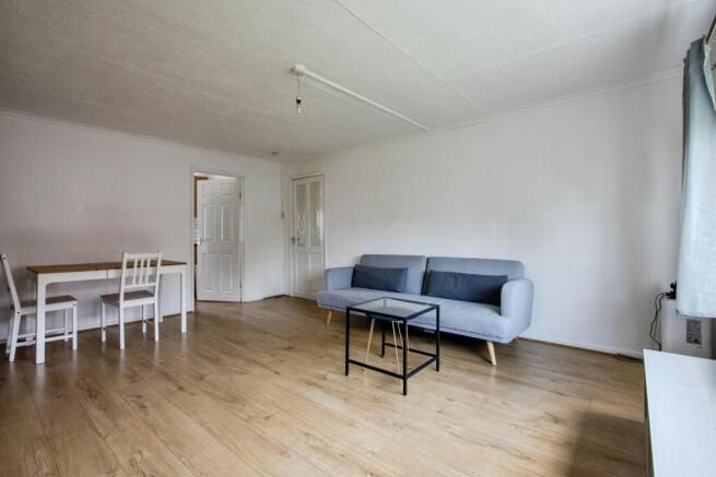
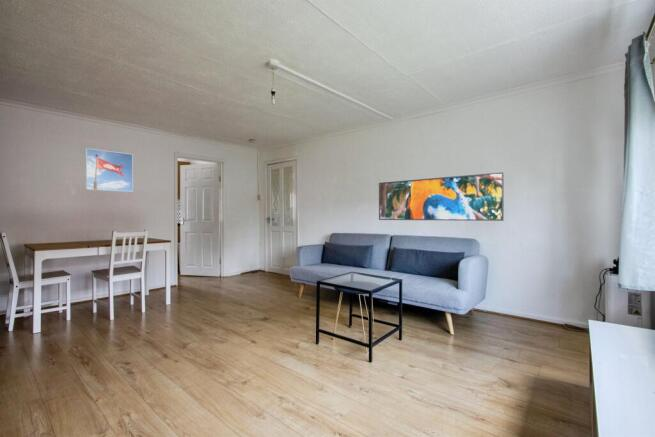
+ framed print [378,171,505,222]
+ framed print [85,147,134,193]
